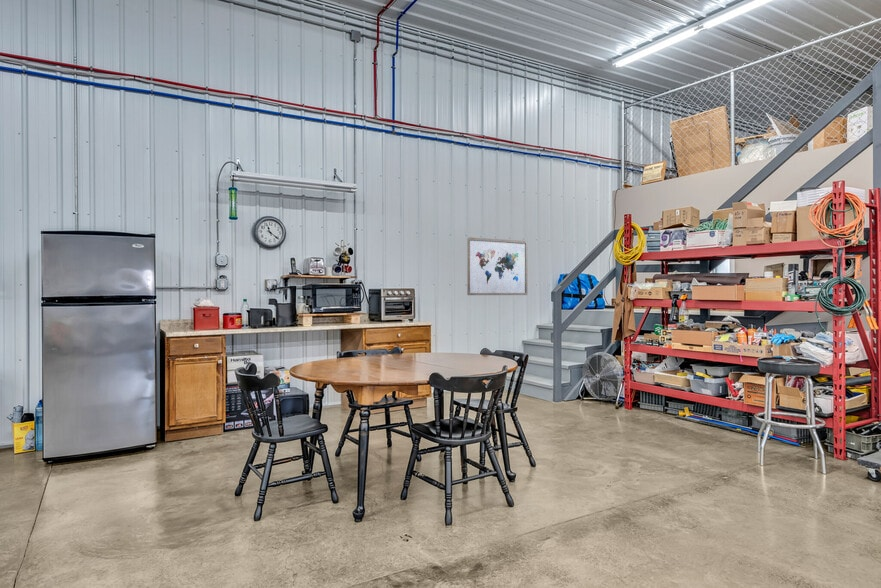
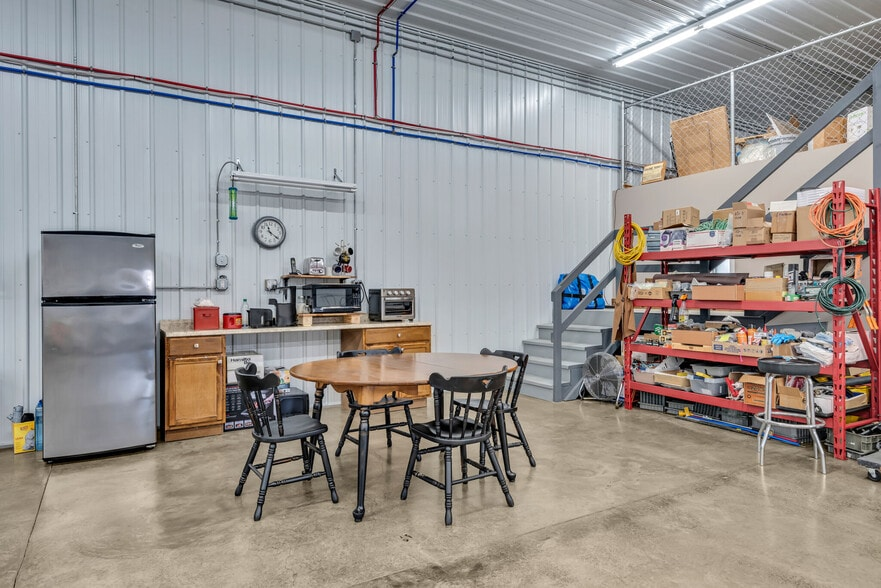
- wall art [466,236,528,296]
